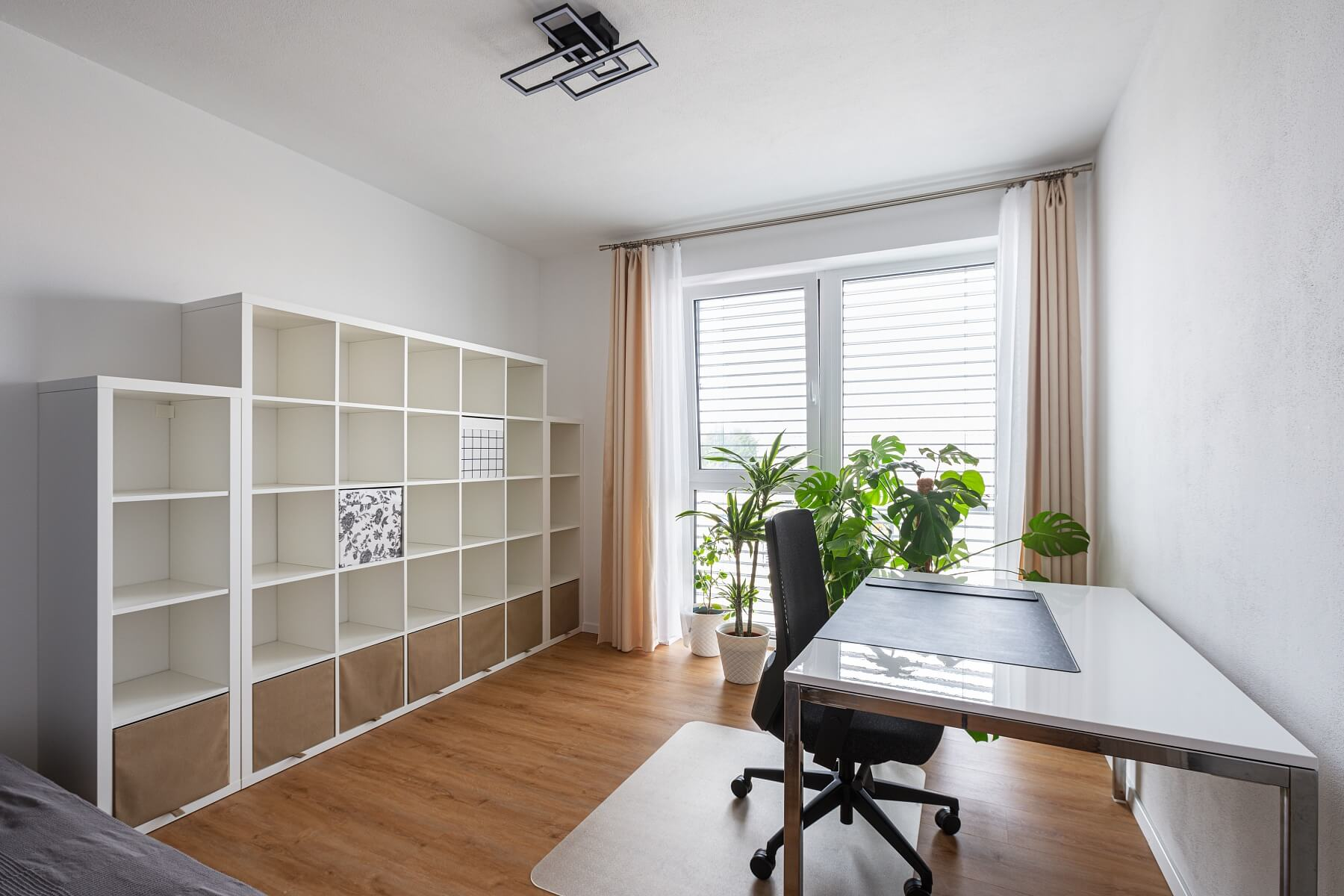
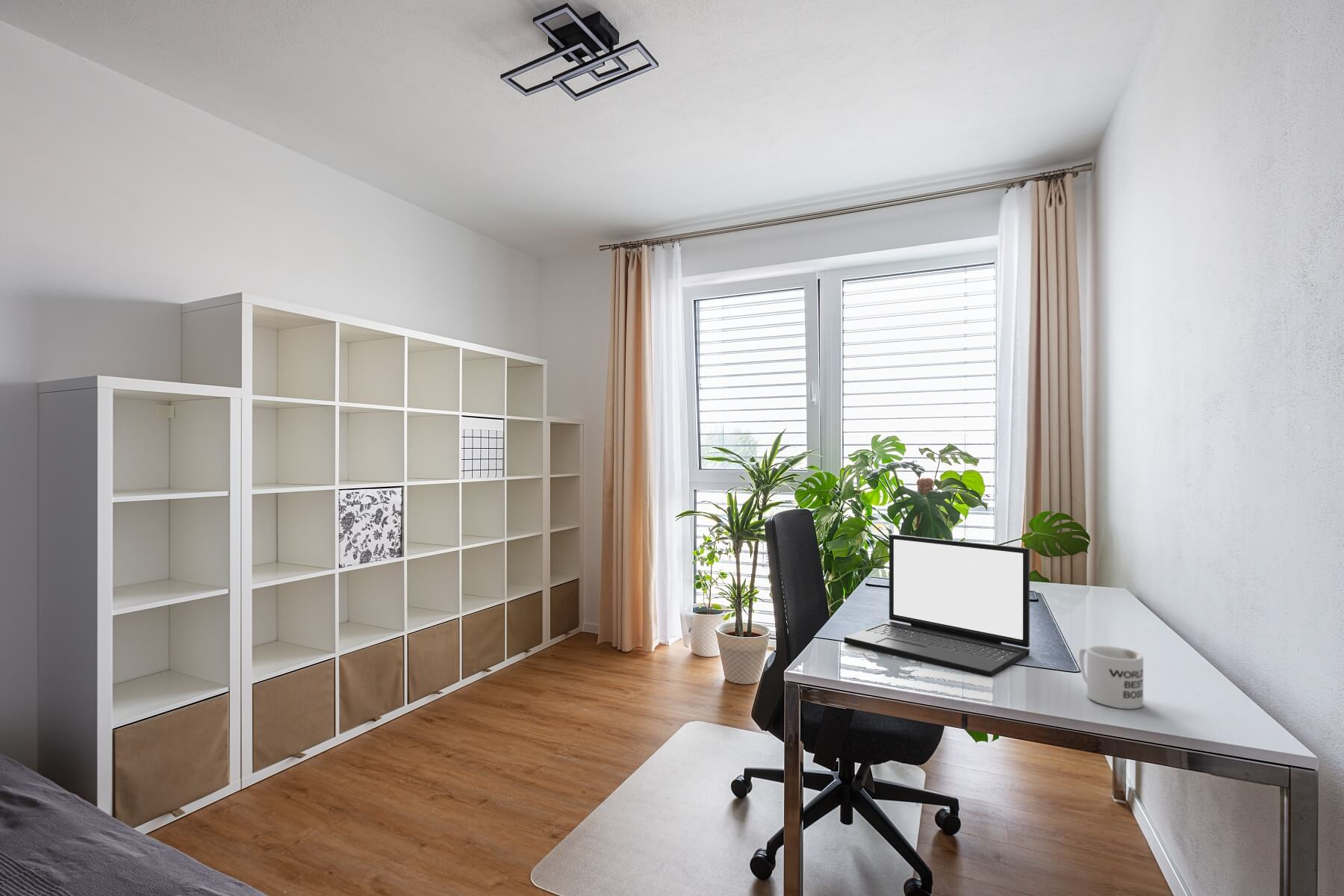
+ laptop [844,534,1030,678]
+ mug [1078,645,1144,710]
